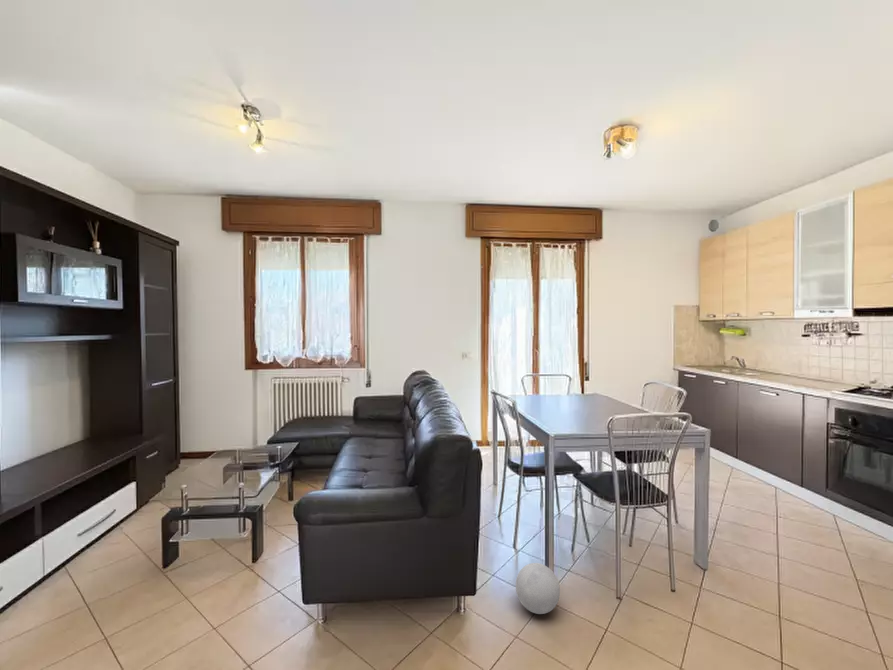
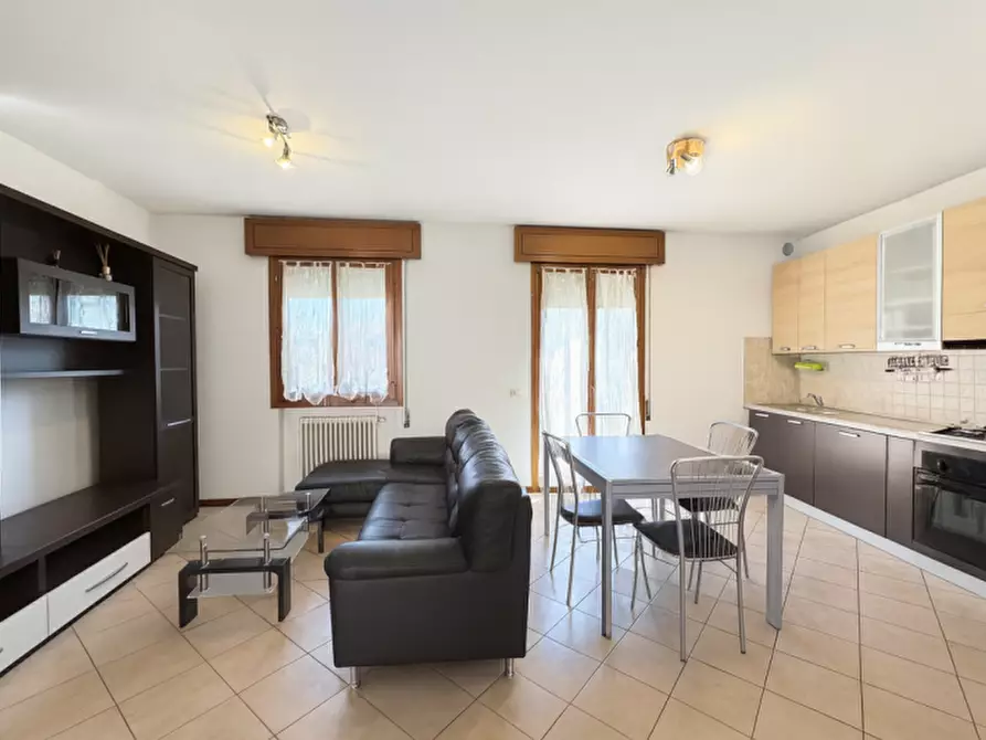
- ball [515,562,561,615]
